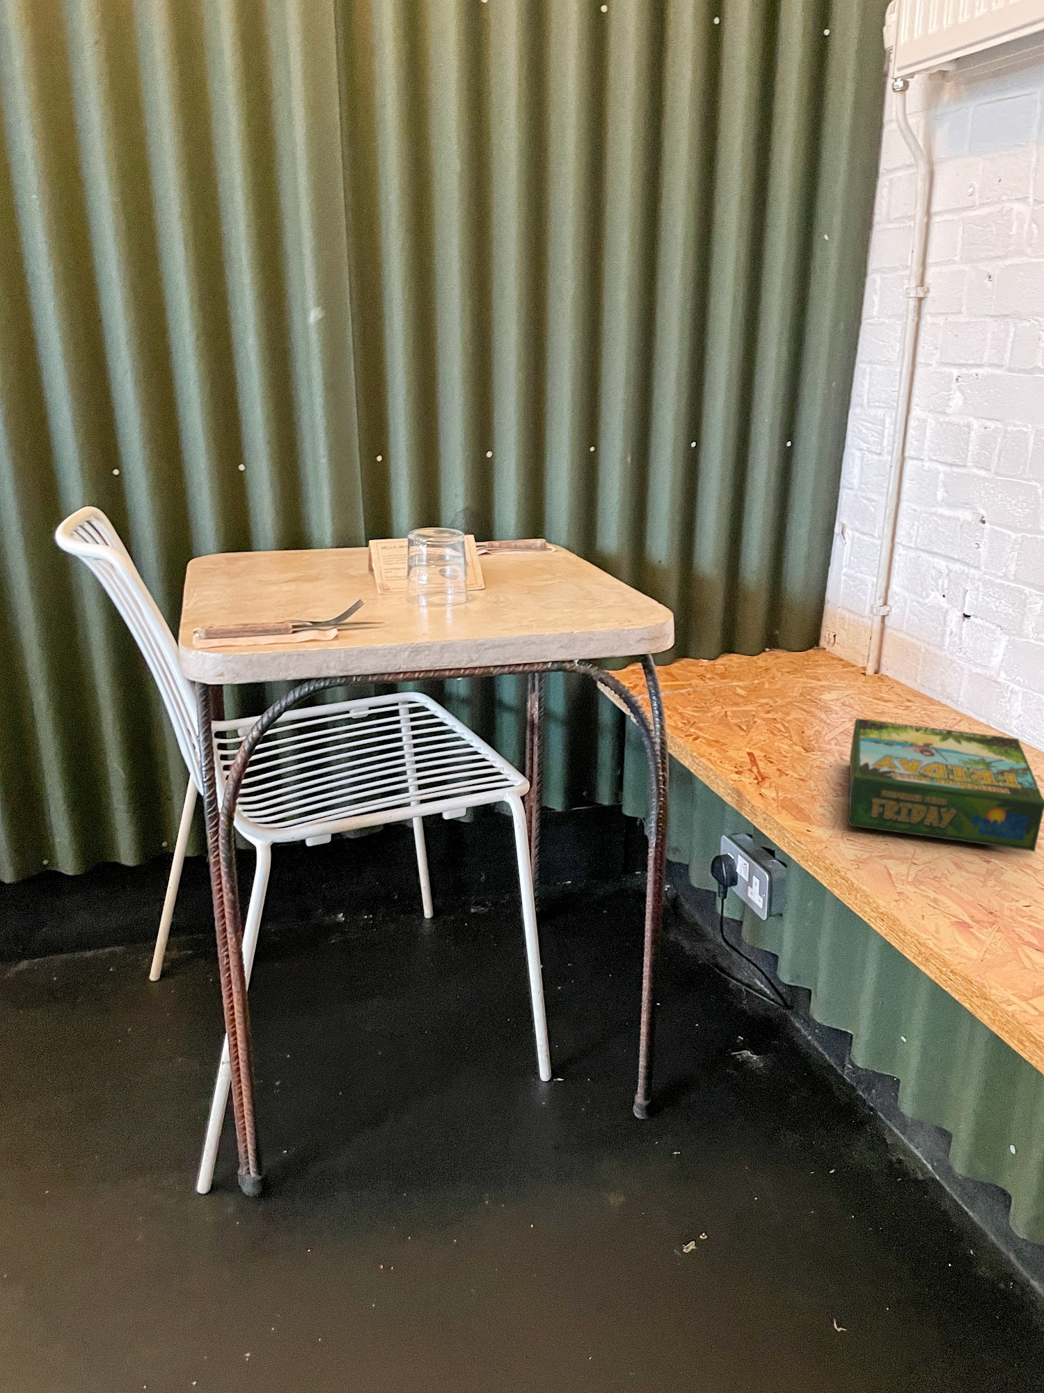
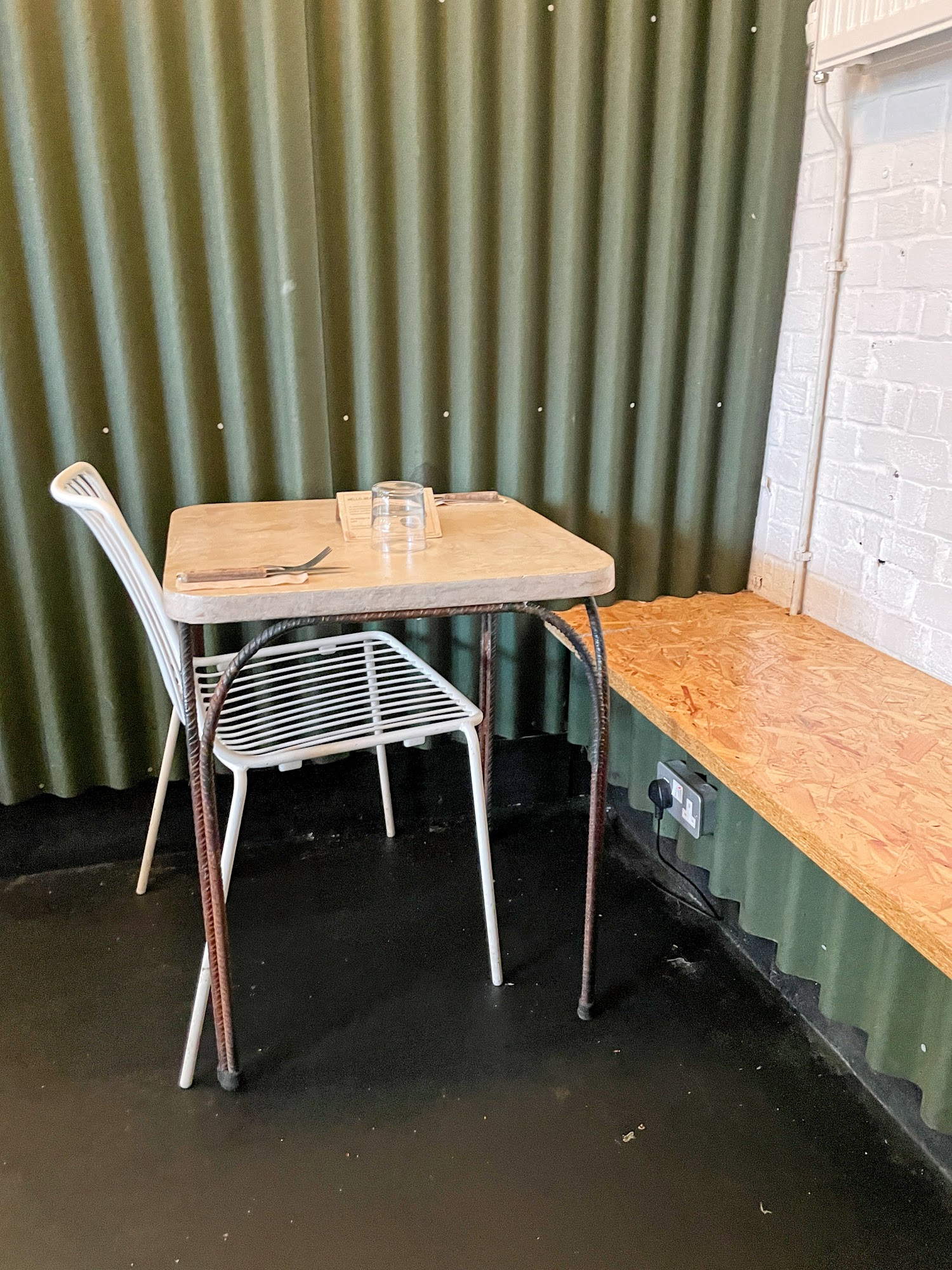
- board game [847,718,1044,852]
